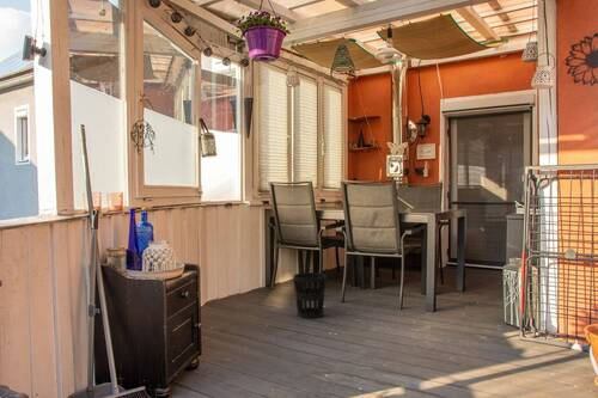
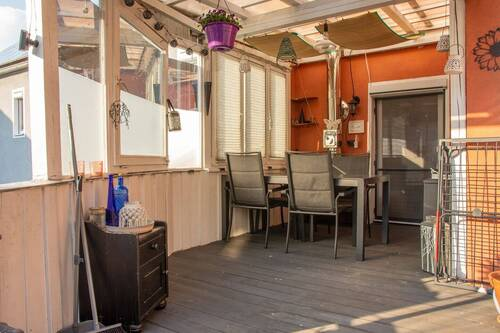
- wastebasket [292,271,328,319]
